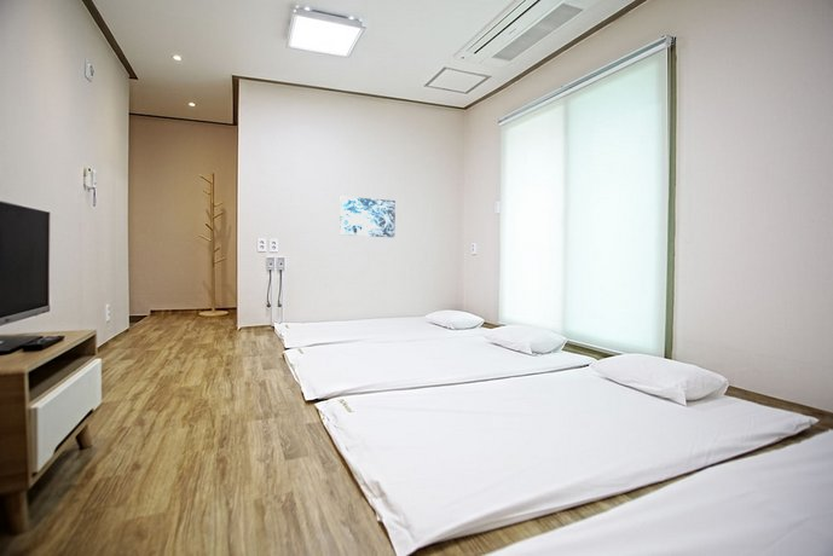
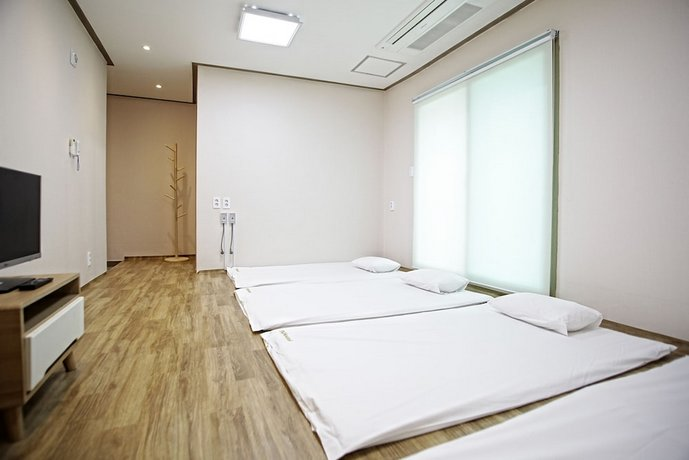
- wall art [339,196,397,238]
